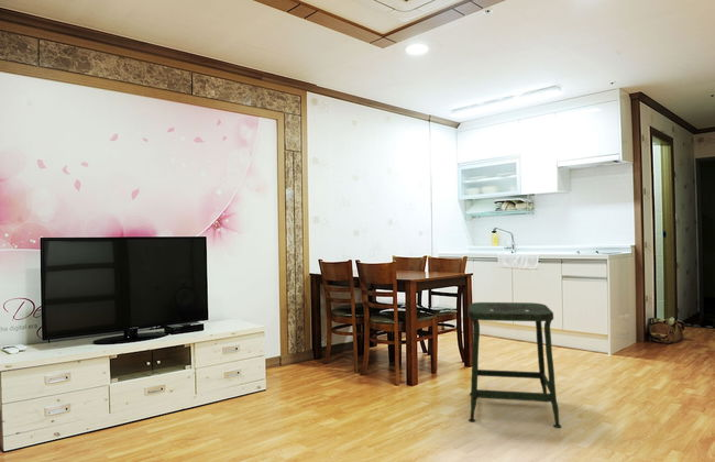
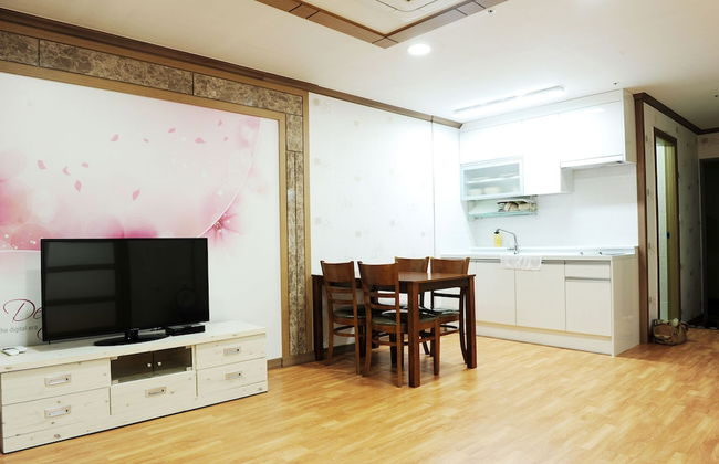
- stool [466,301,562,429]
